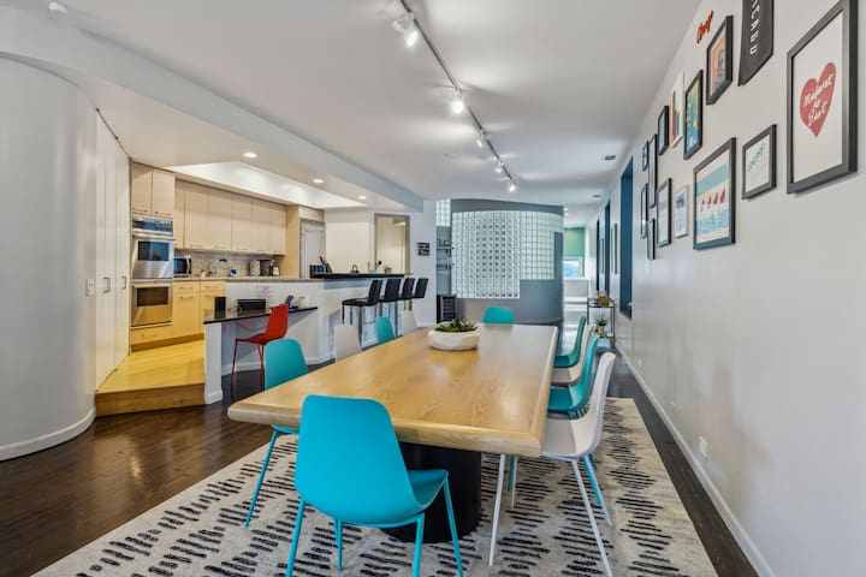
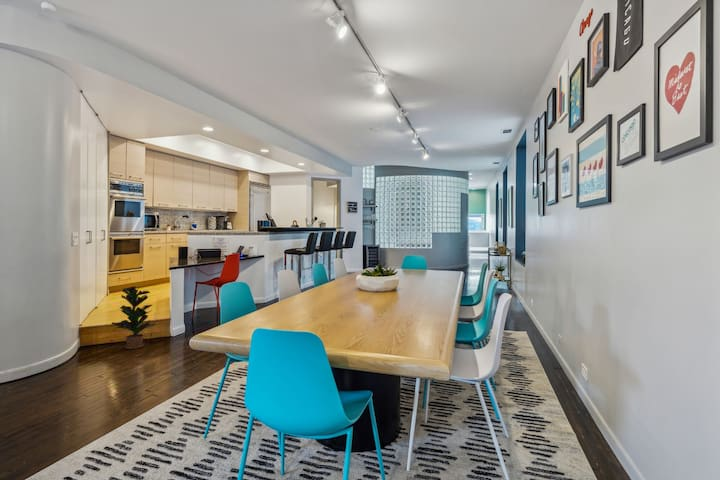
+ potted plant [110,285,157,350]
